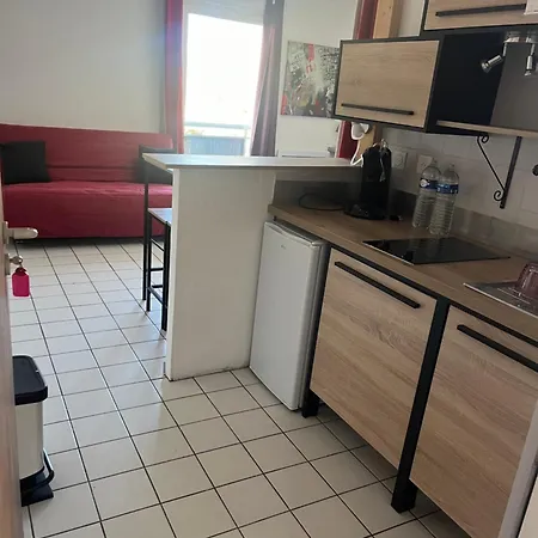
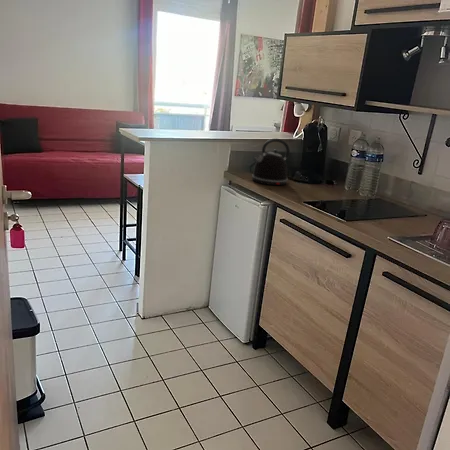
+ kettle [251,137,291,186]
